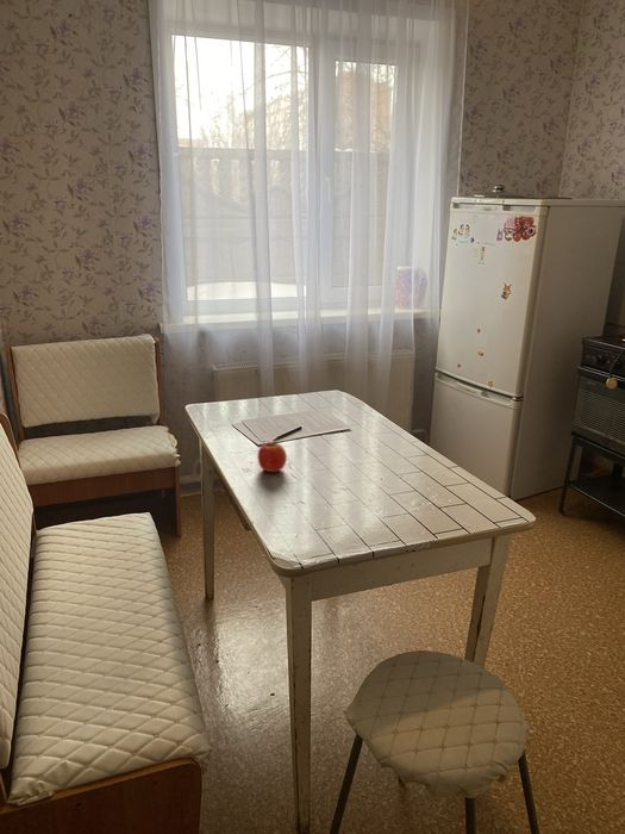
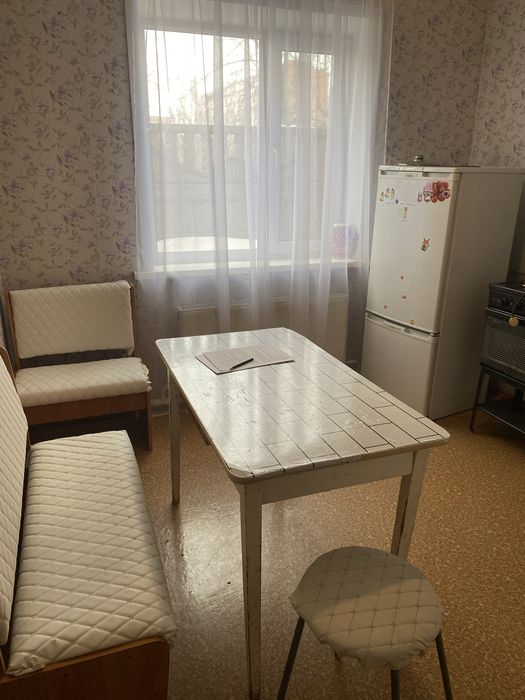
- fruit [257,441,288,473]
